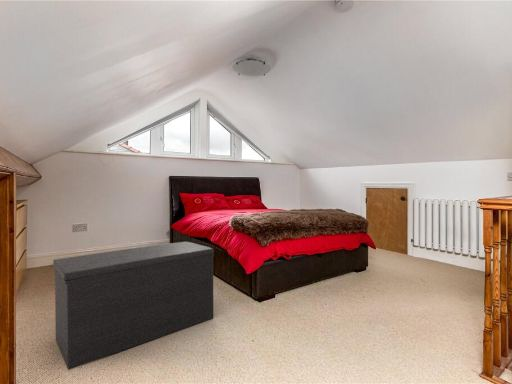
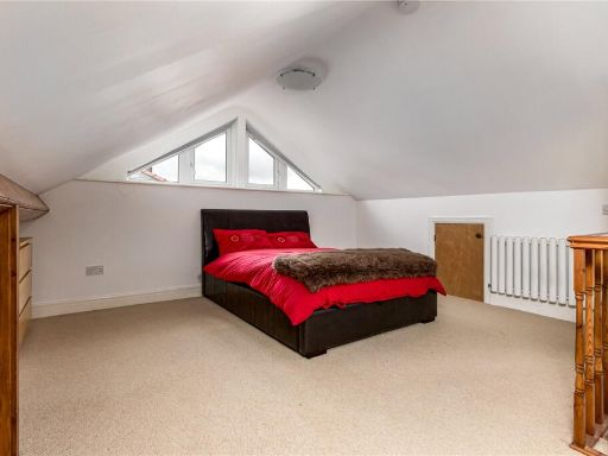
- bench [52,241,215,371]
